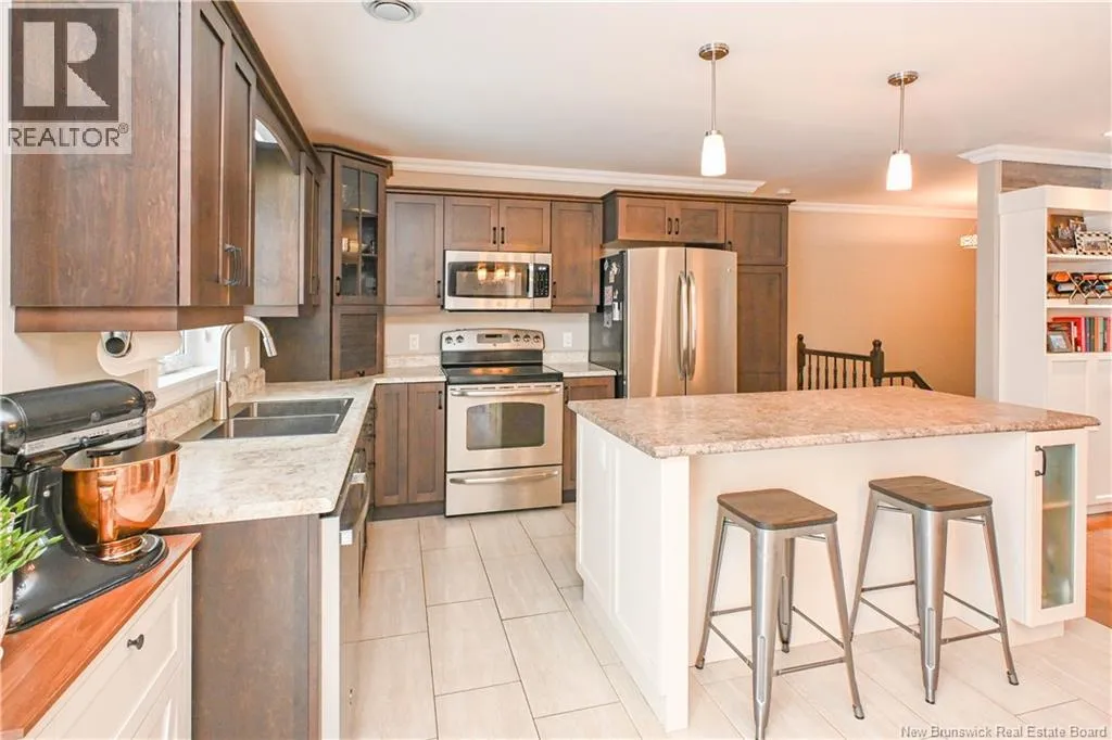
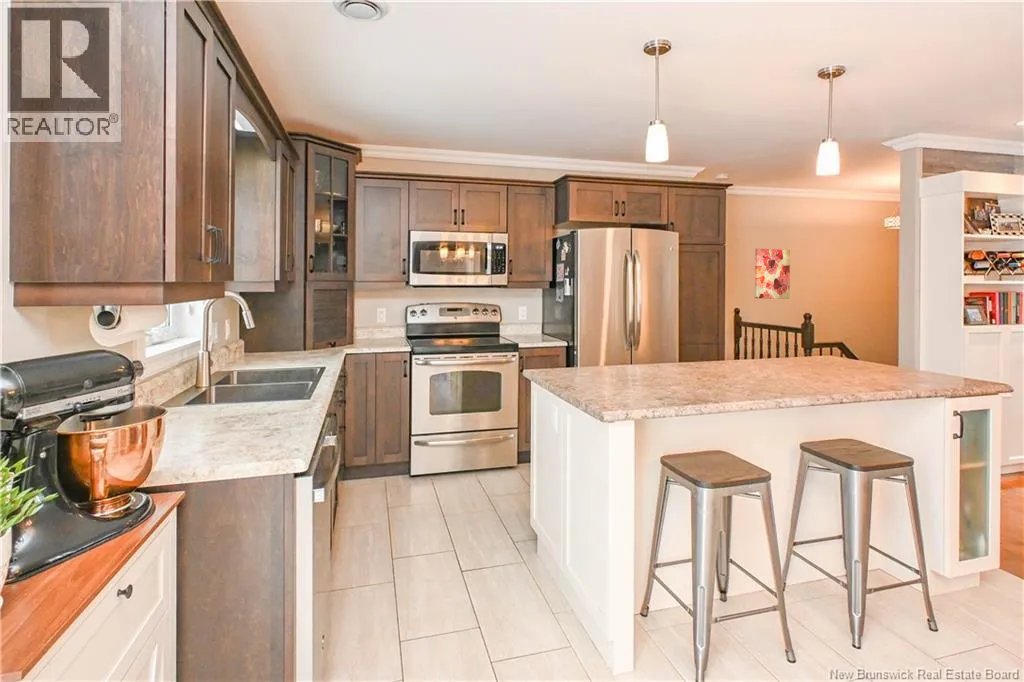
+ wall art [754,248,791,300]
